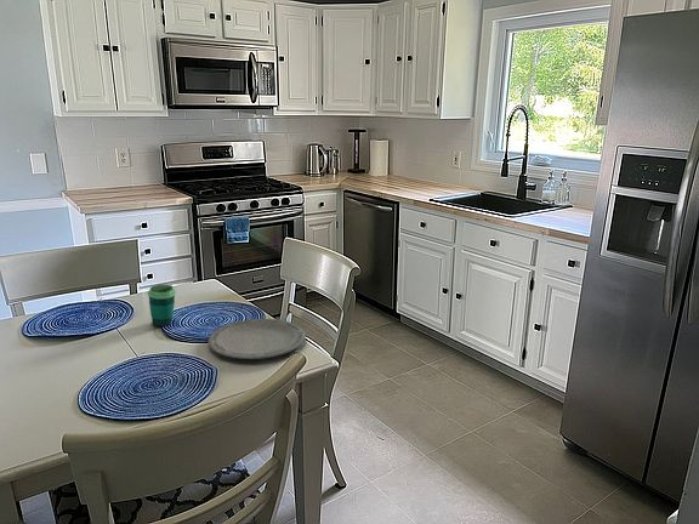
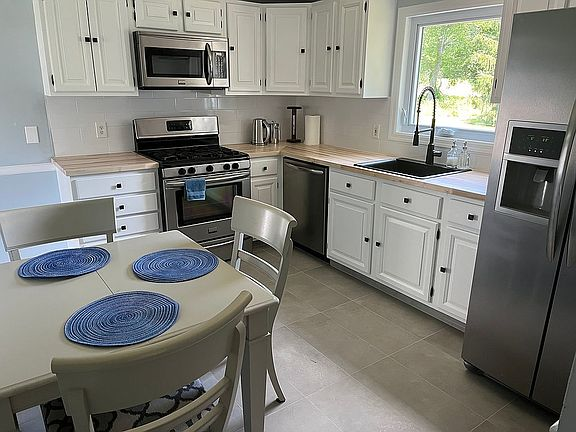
- plate [206,318,307,360]
- cup [147,283,177,328]
